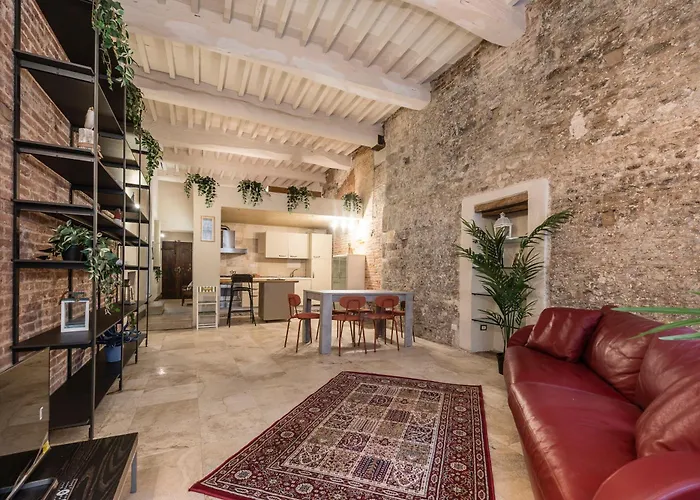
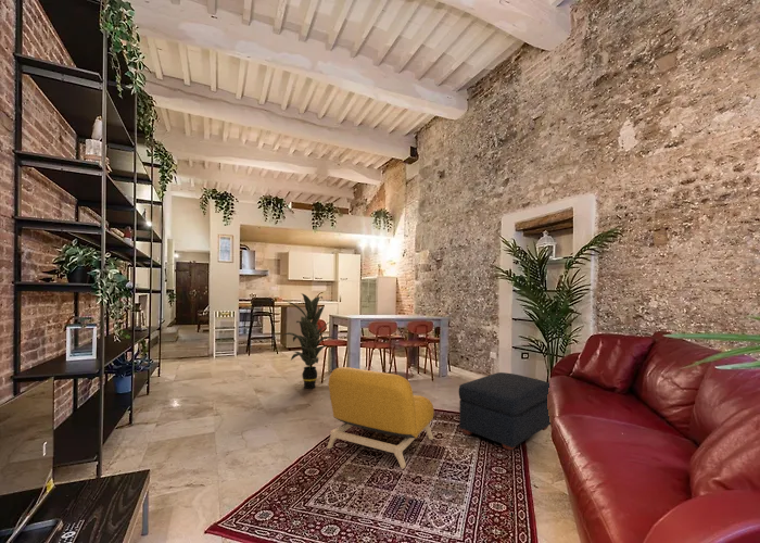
+ armchair [326,366,435,469]
+ ottoman [458,371,552,452]
+ indoor plant [281,292,338,390]
